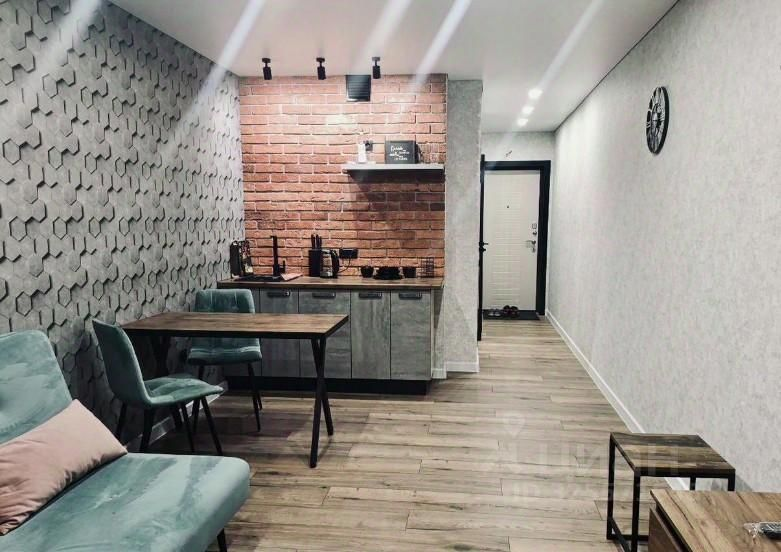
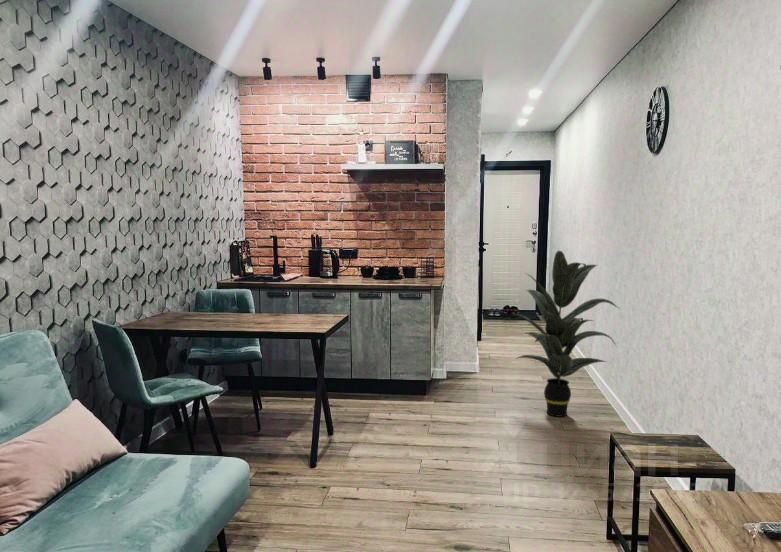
+ indoor plant [513,249,621,418]
